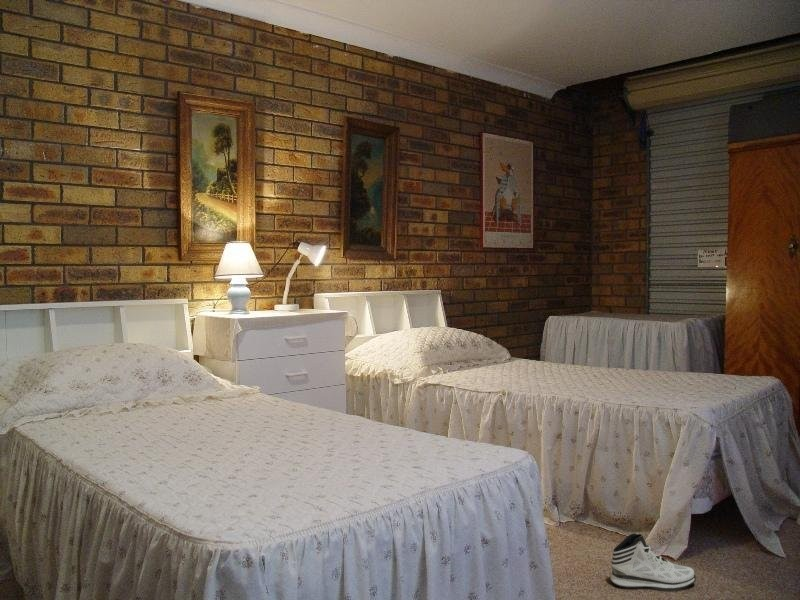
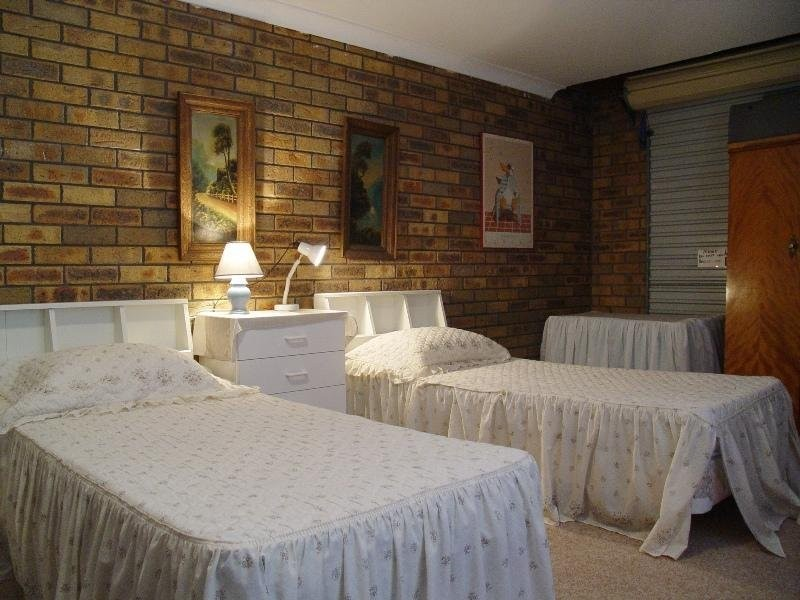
- sneaker [610,532,697,592]
